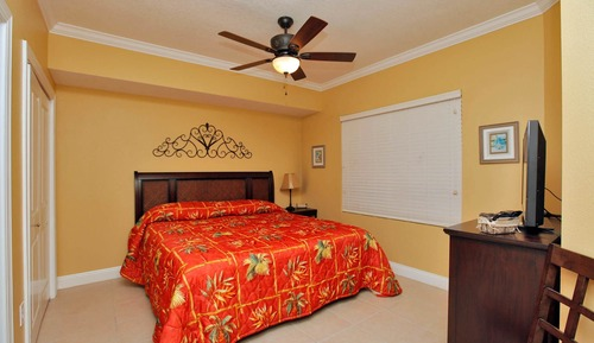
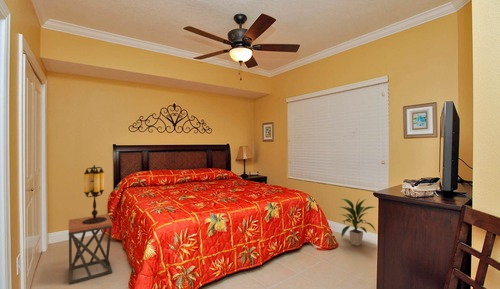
+ table lamp [82,164,107,224]
+ indoor plant [339,197,377,247]
+ stool [68,213,113,286]
